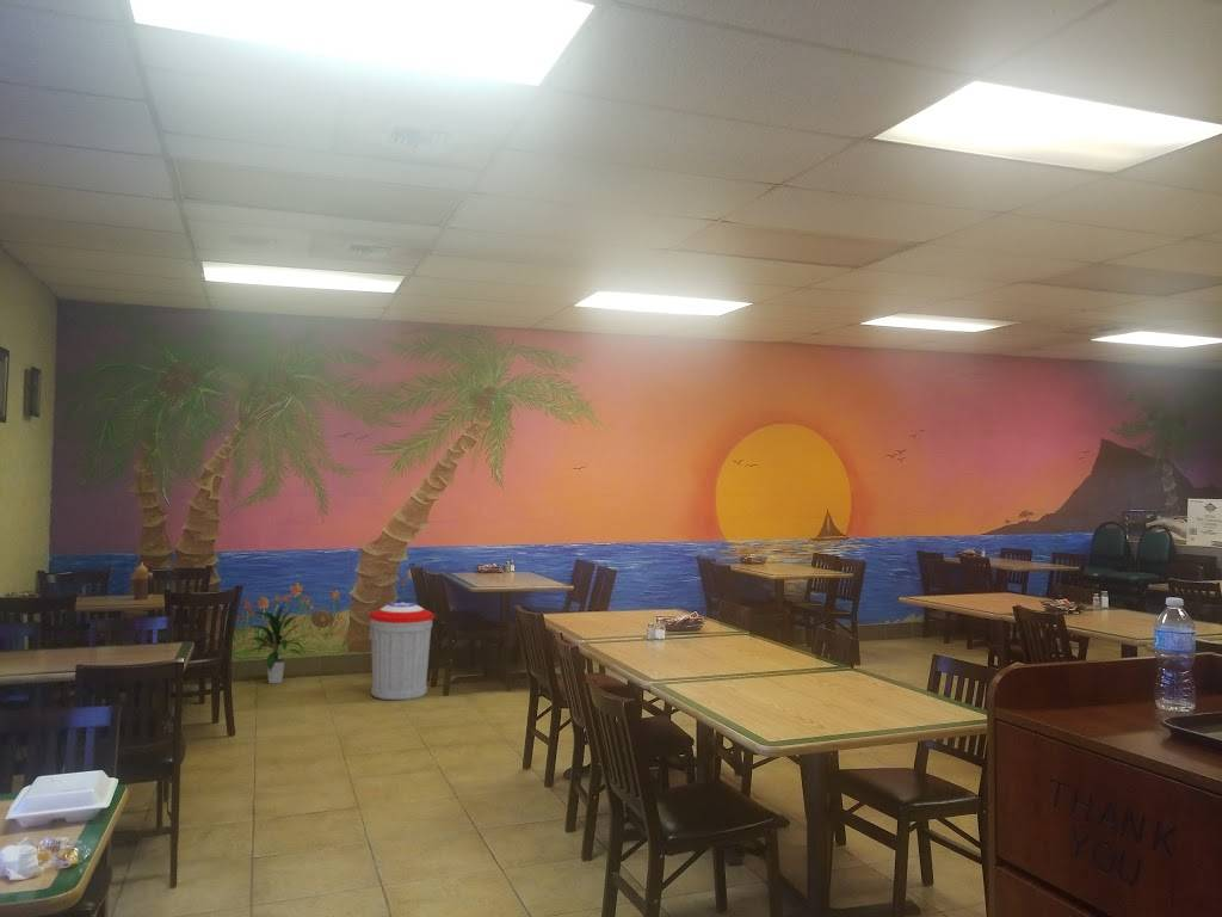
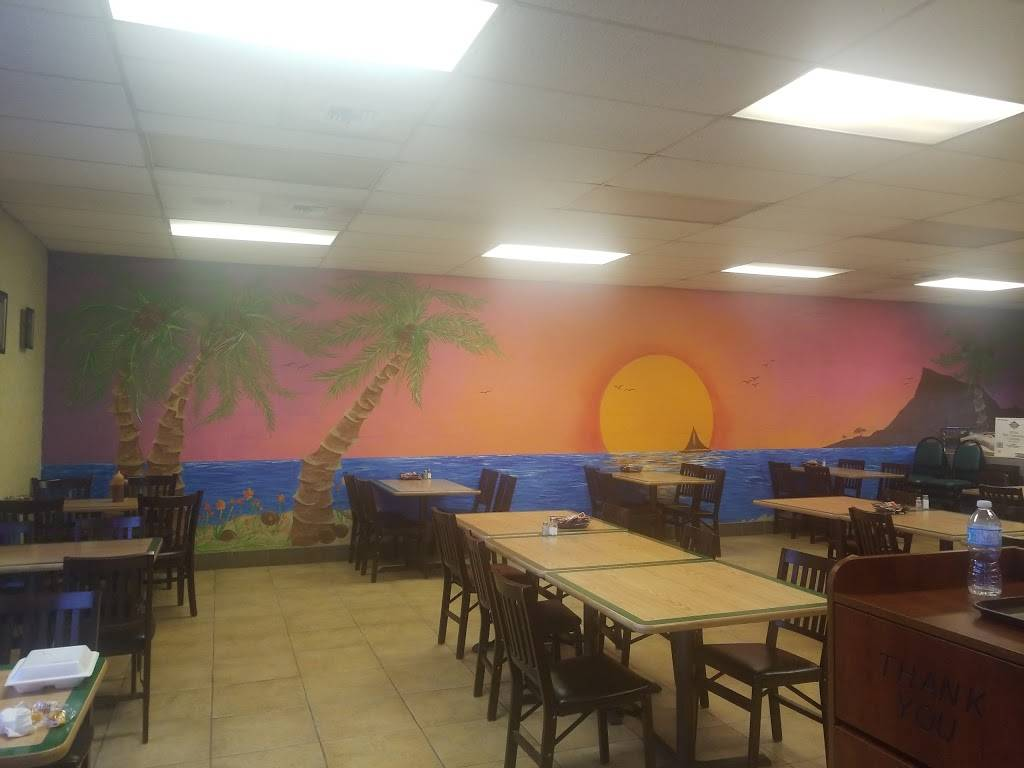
- trash can [368,601,436,701]
- indoor plant [245,603,306,684]
